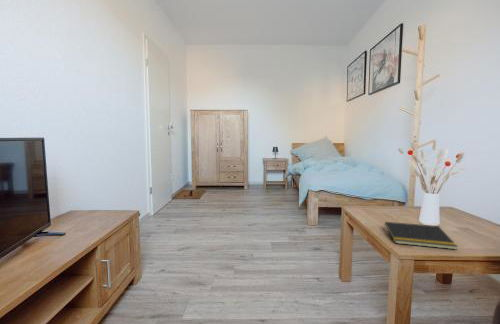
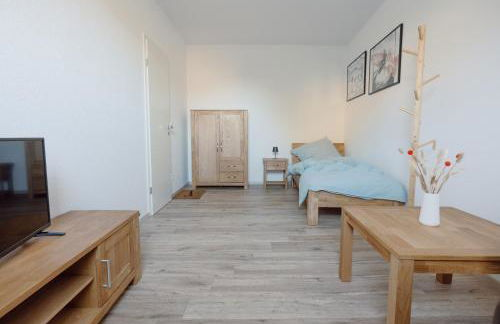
- notepad [382,221,459,250]
